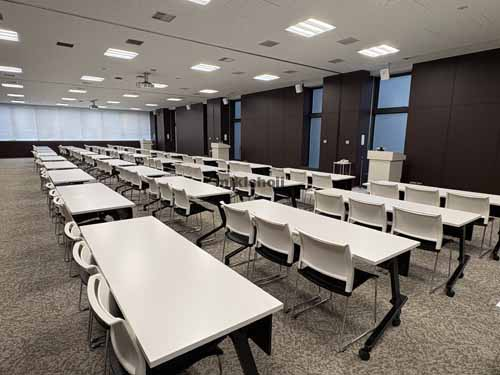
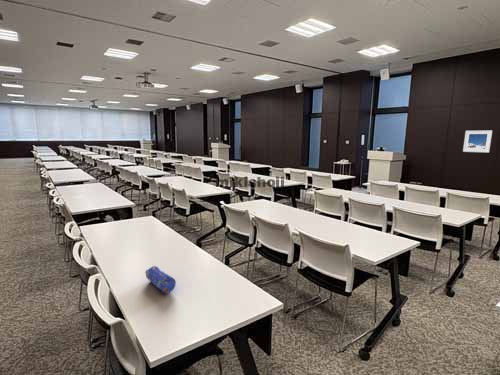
+ pencil case [144,265,177,294]
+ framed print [462,129,493,154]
